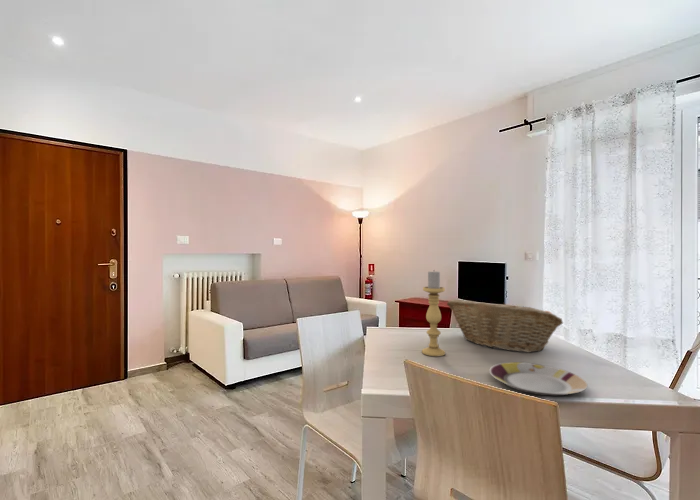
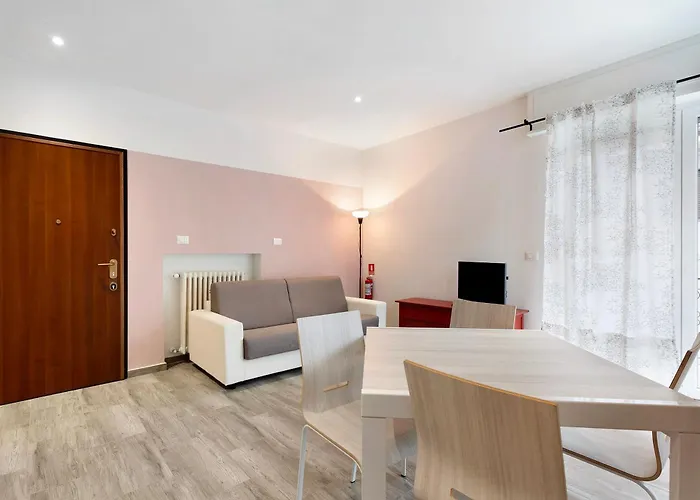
- plate [488,361,588,397]
- fruit basket [446,299,564,354]
- candle holder [421,270,446,357]
